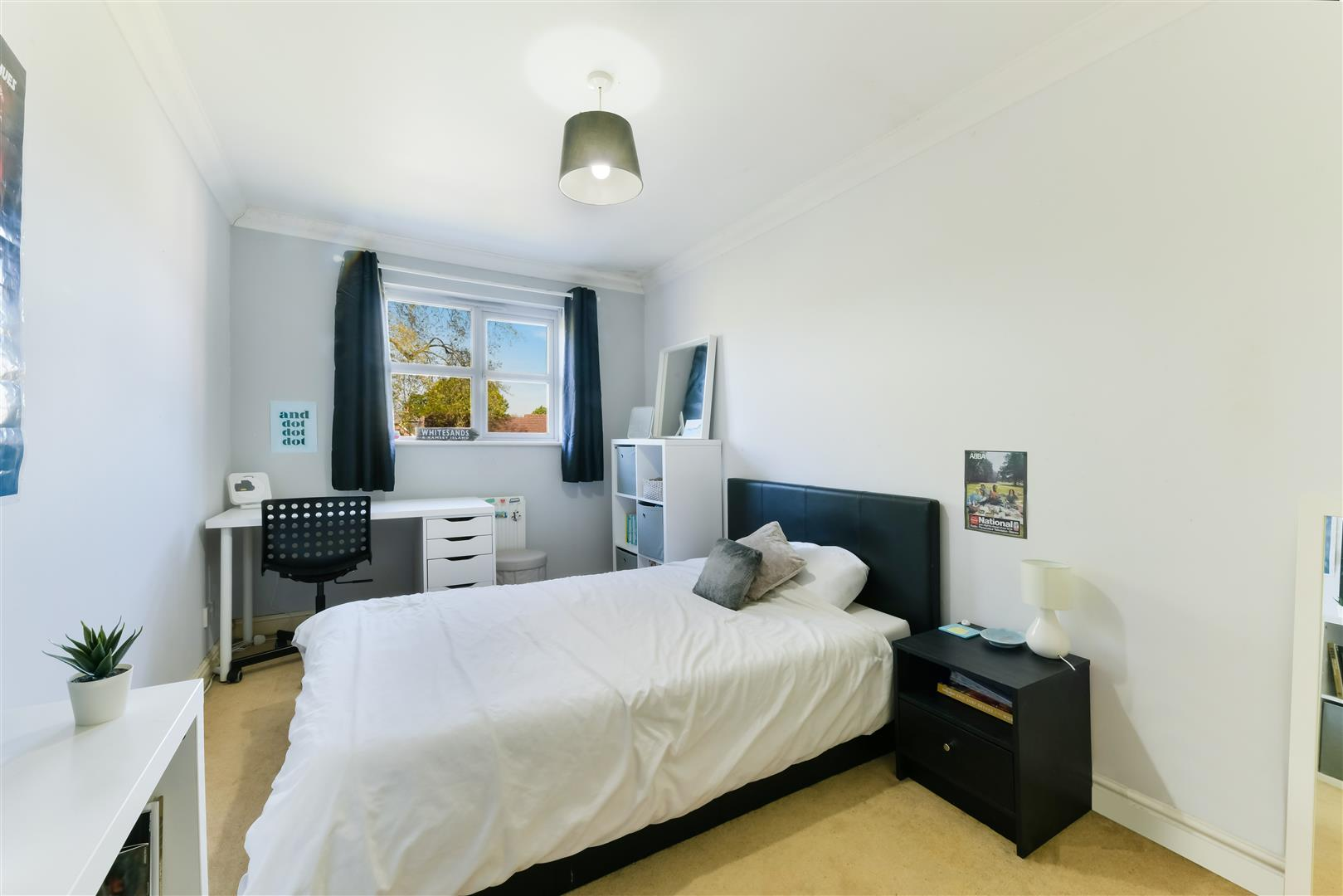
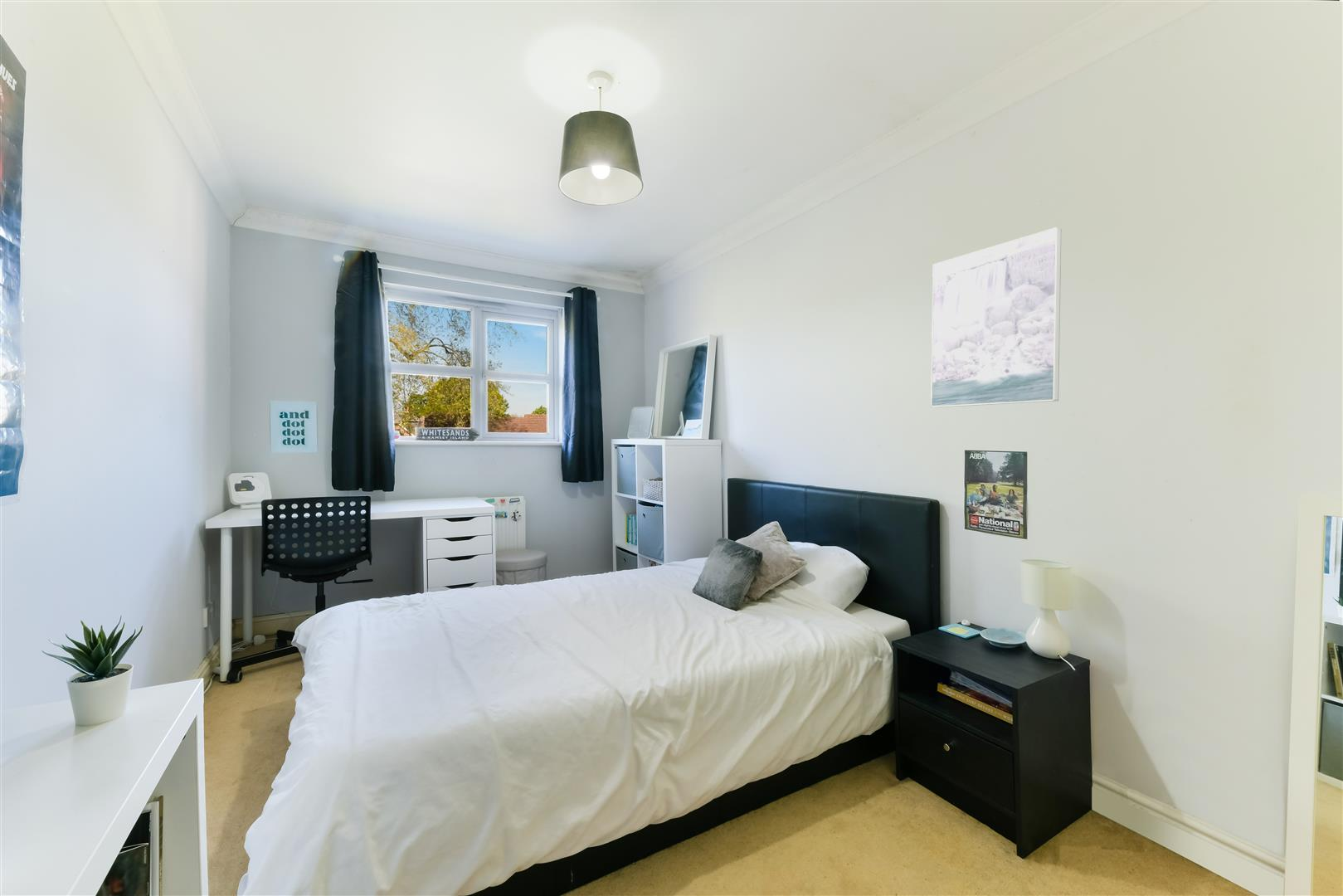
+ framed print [930,226,1063,408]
